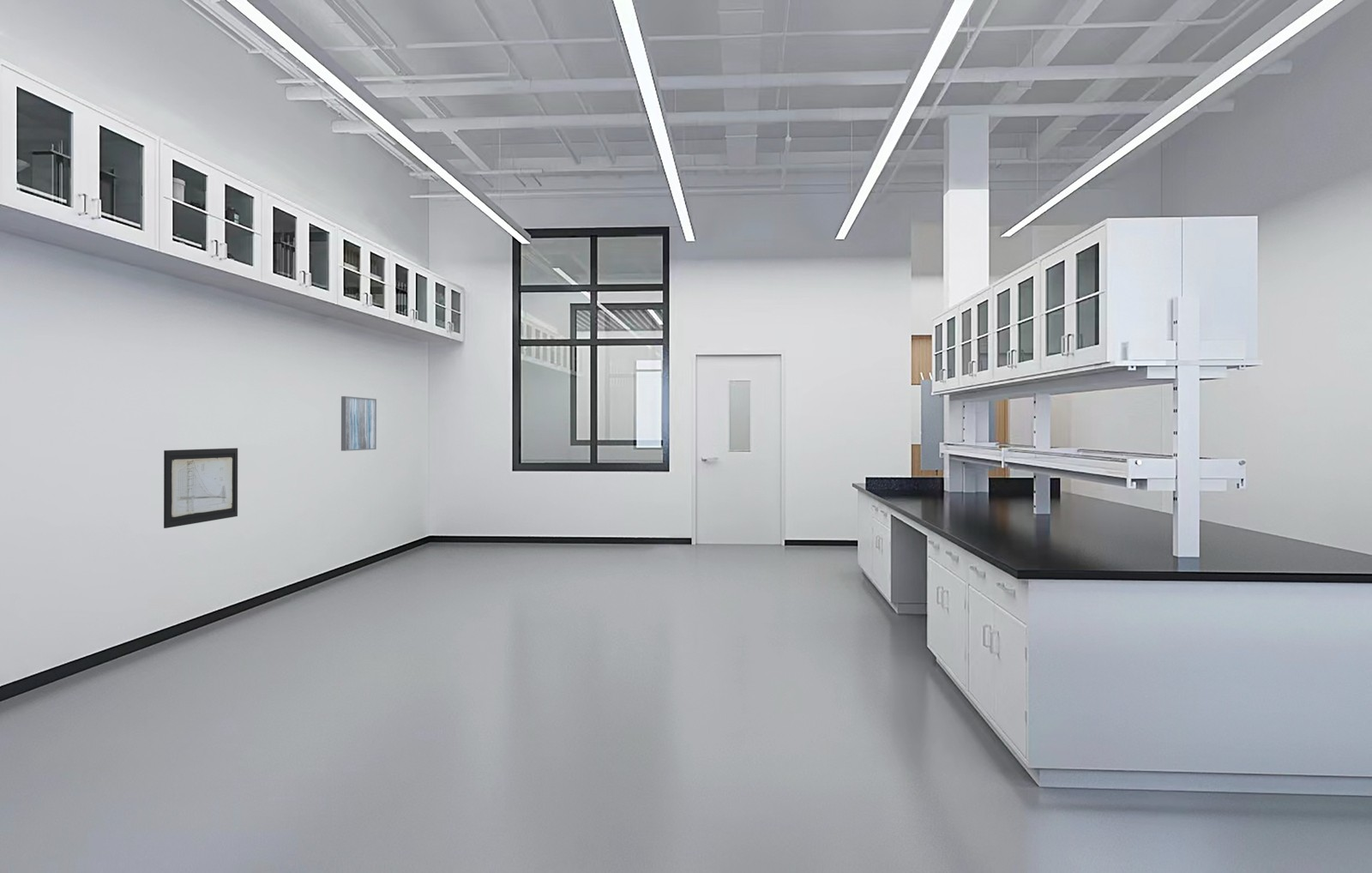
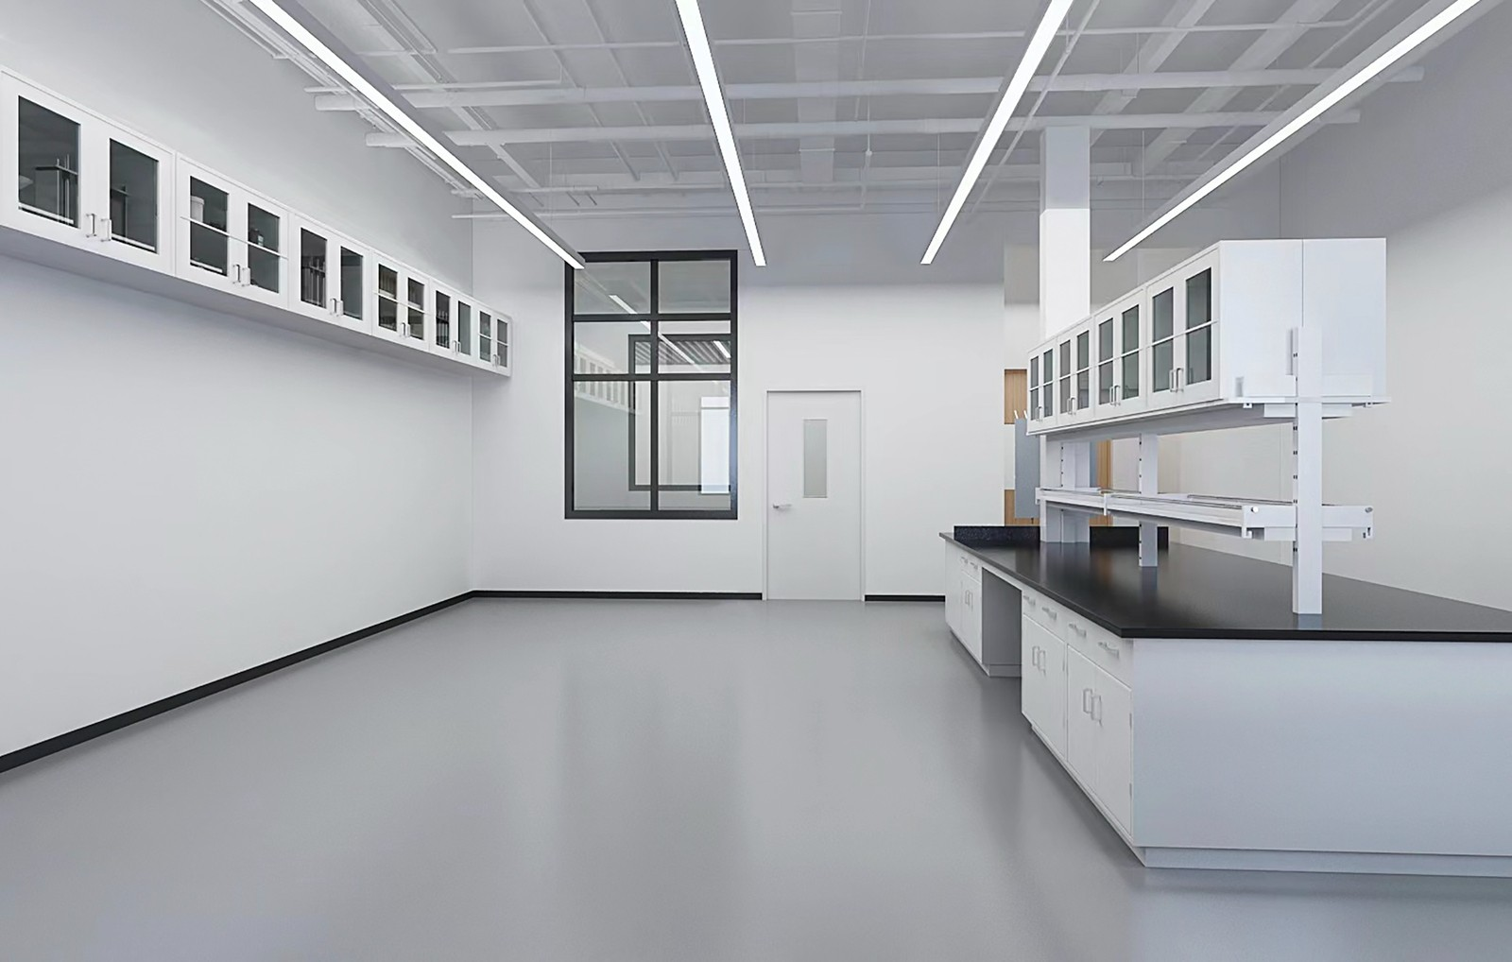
- wall art [340,395,377,452]
- wall art [163,447,238,529]
